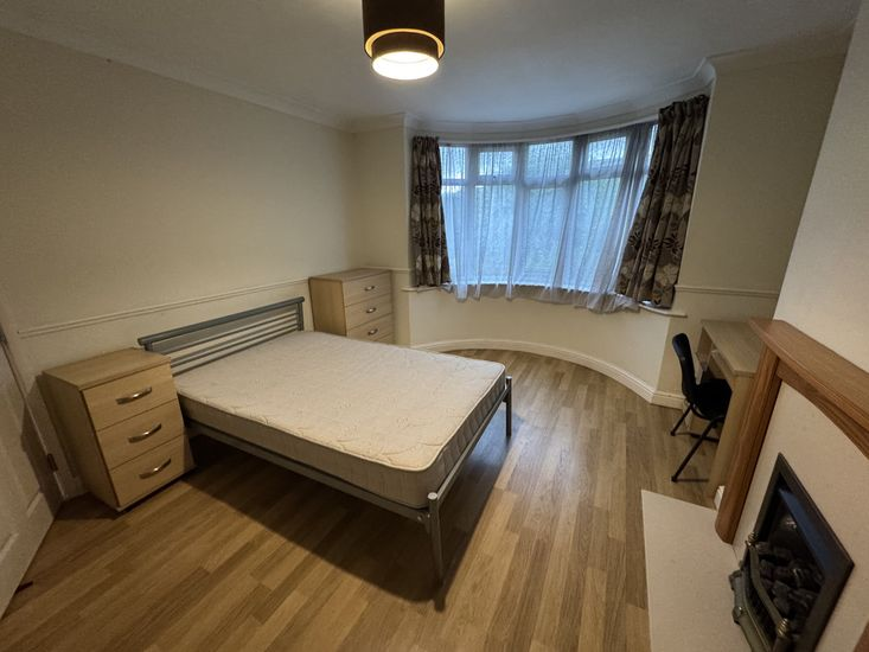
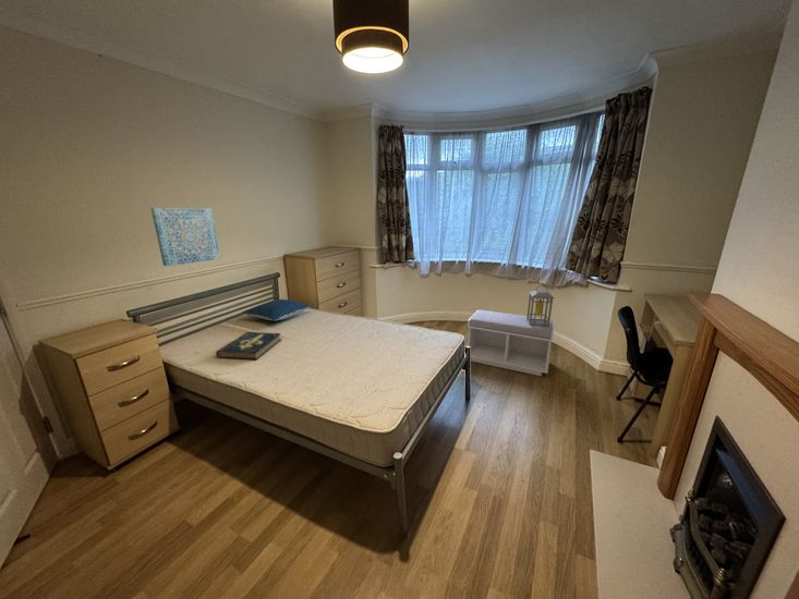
+ wall art [149,207,221,267]
+ lantern [525,284,555,327]
+ pillow [240,298,314,322]
+ bench [467,309,556,377]
+ book [215,331,283,360]
